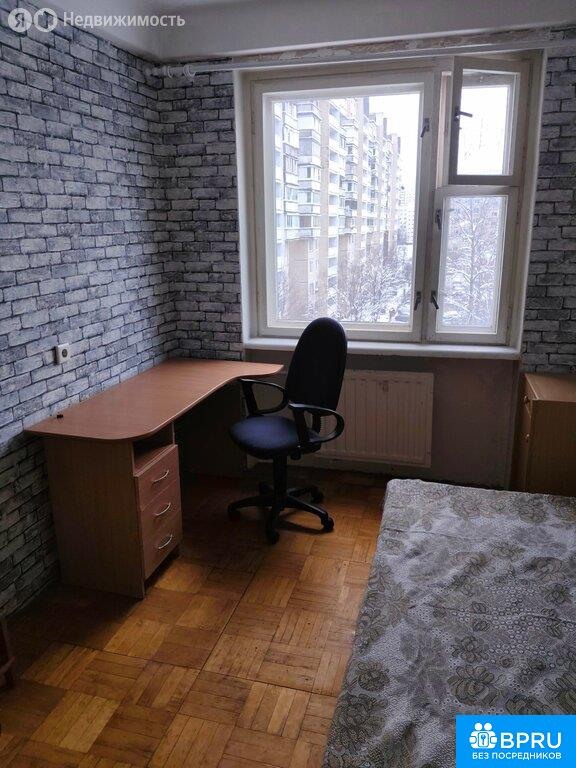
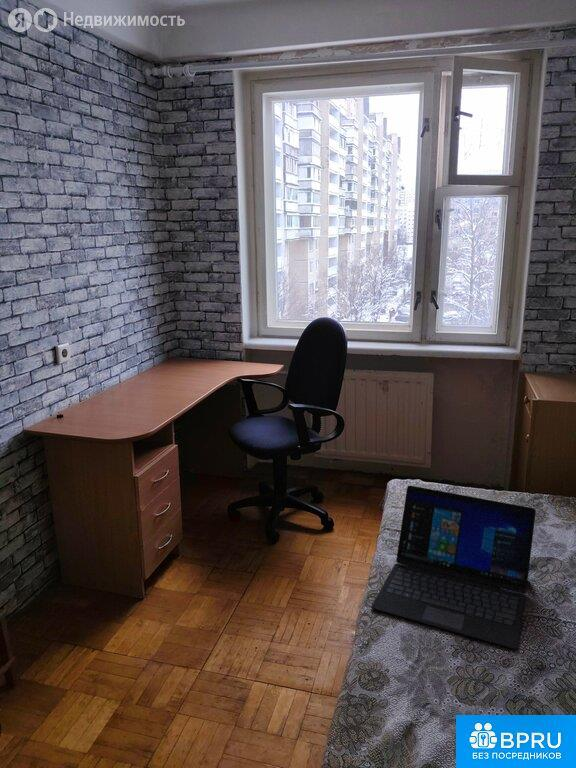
+ laptop [371,485,537,650]
